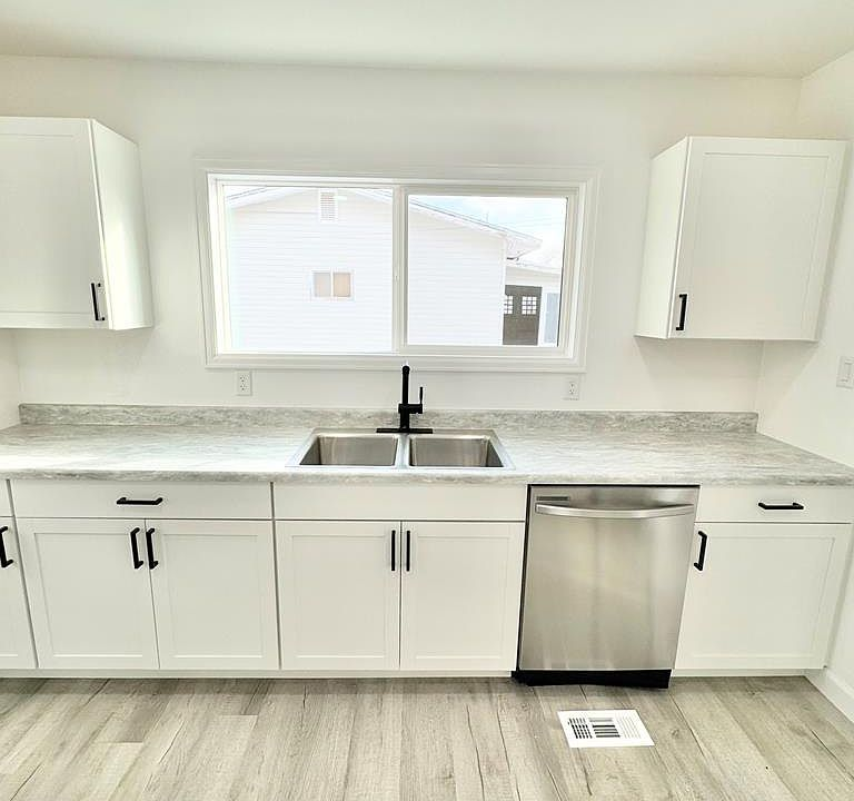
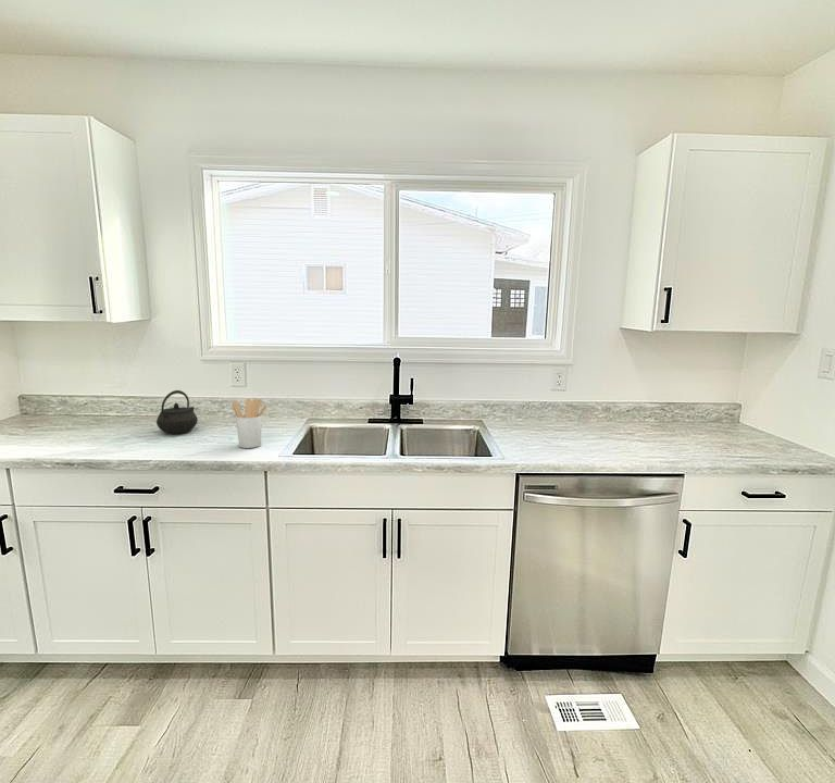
+ kettle [155,389,199,435]
+ utensil holder [230,397,267,449]
